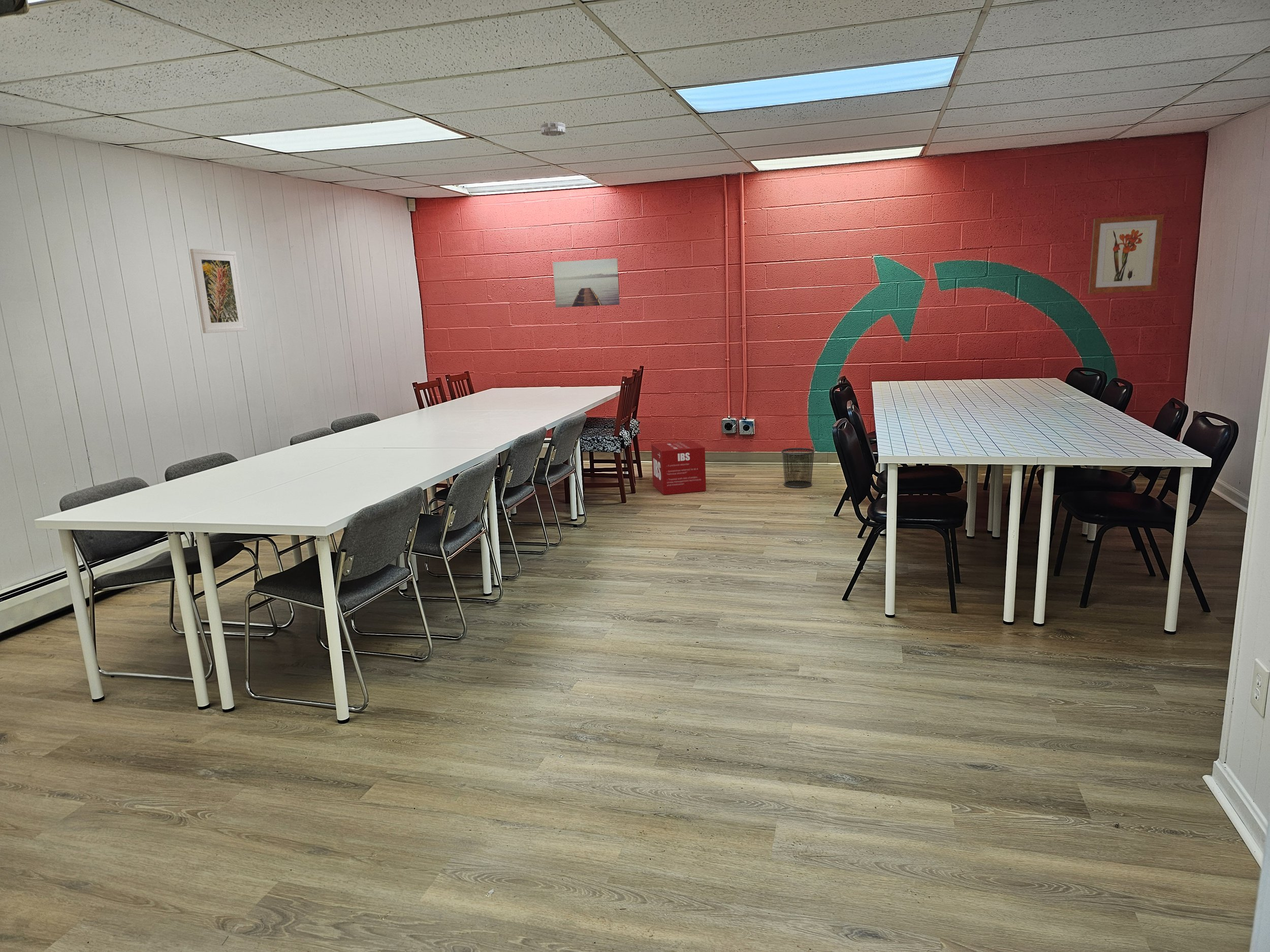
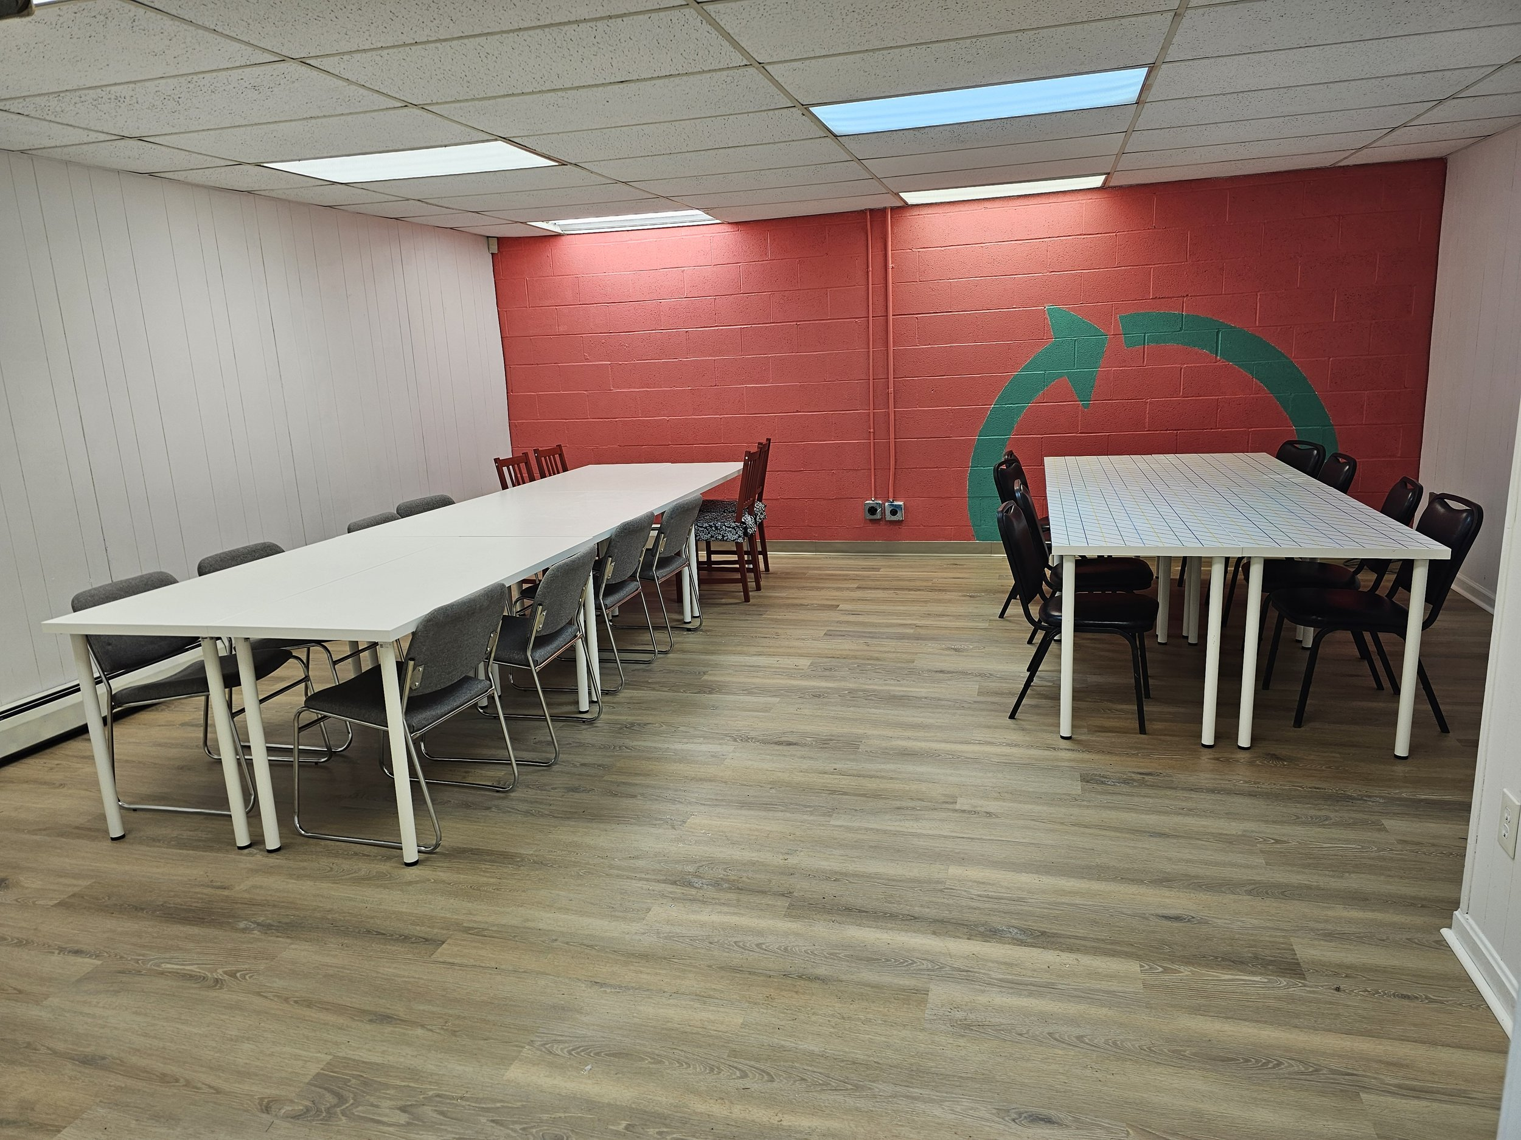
- wall art [552,258,620,308]
- wall art [1088,214,1164,294]
- smoke detector [540,121,566,137]
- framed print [189,248,248,334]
- waste bin [781,447,815,488]
- product box [651,440,707,496]
